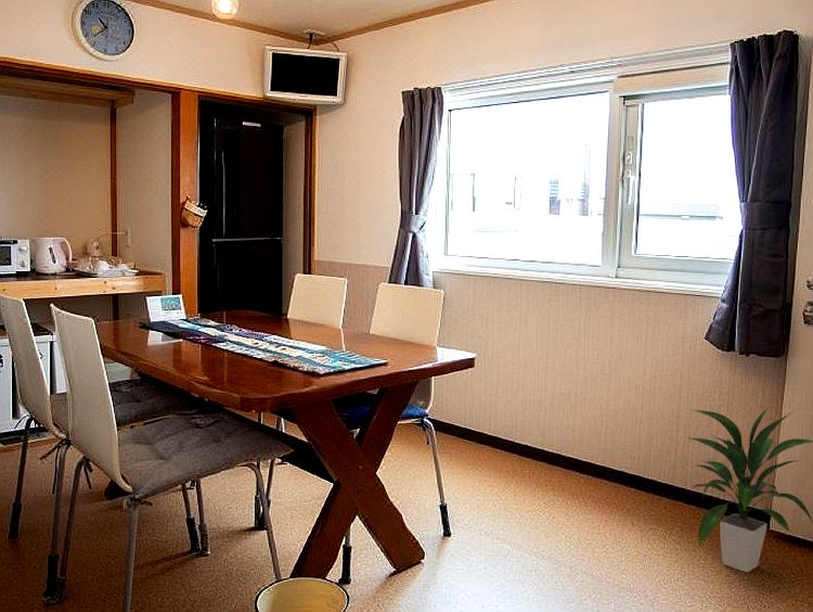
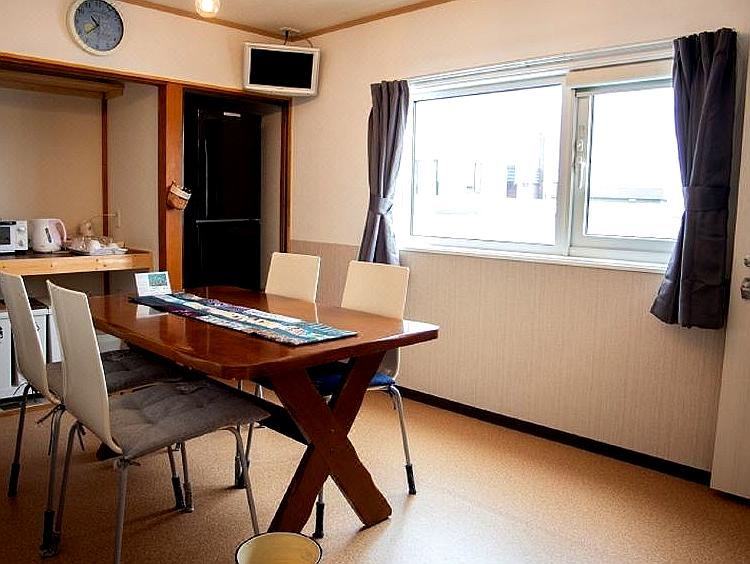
- indoor plant [682,405,813,573]
